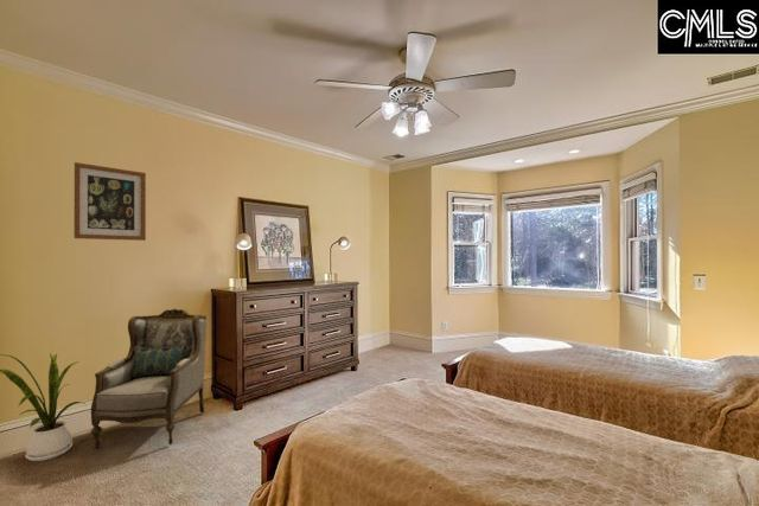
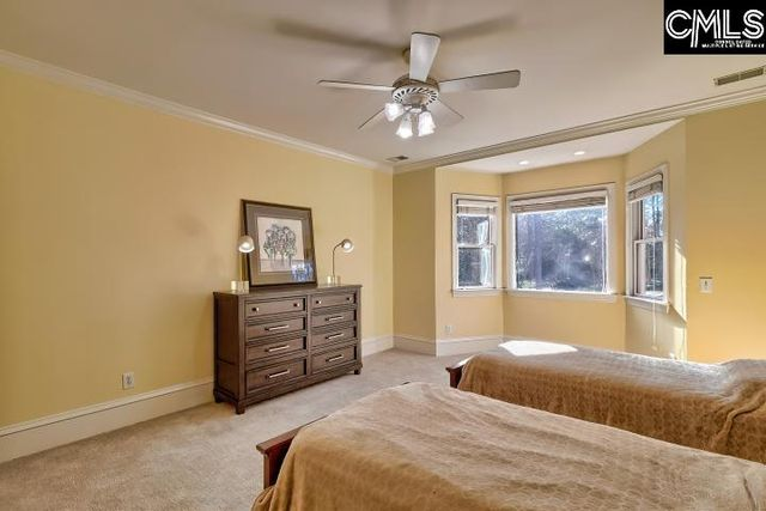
- armchair [89,308,208,449]
- house plant [0,352,87,462]
- wall art [74,161,147,242]
